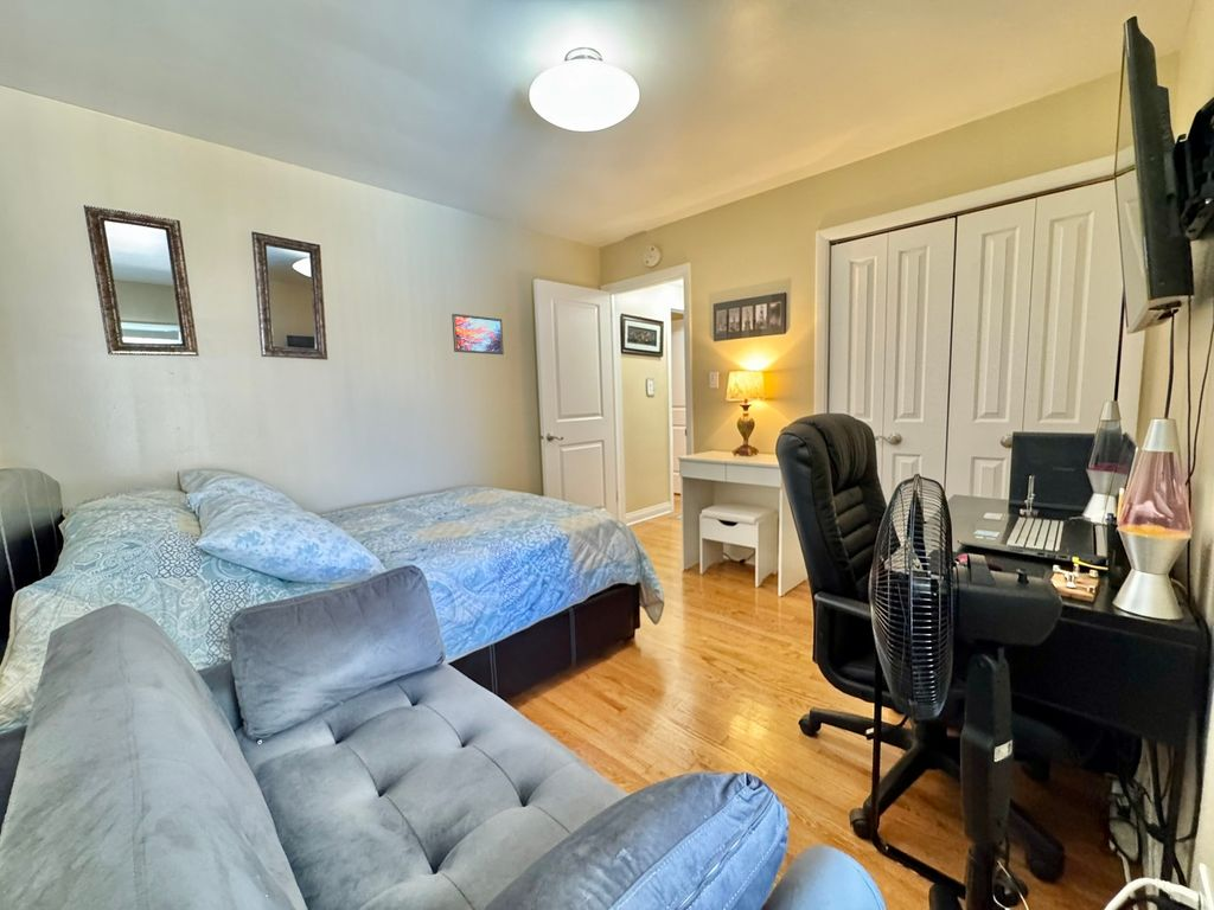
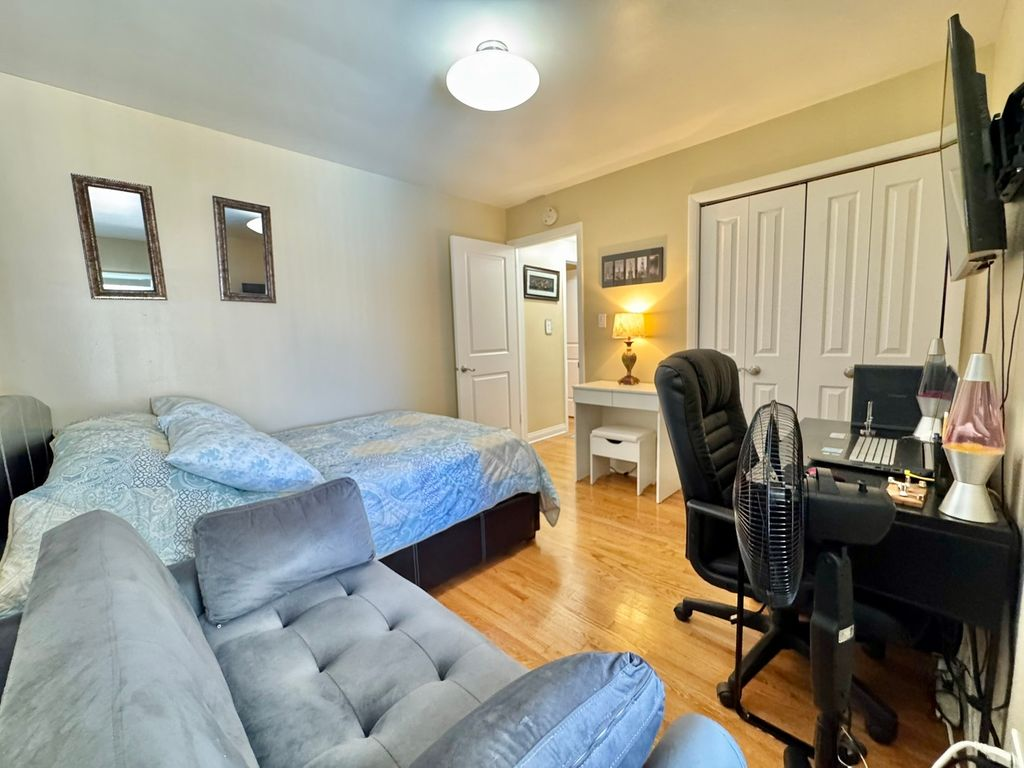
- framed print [451,313,505,355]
